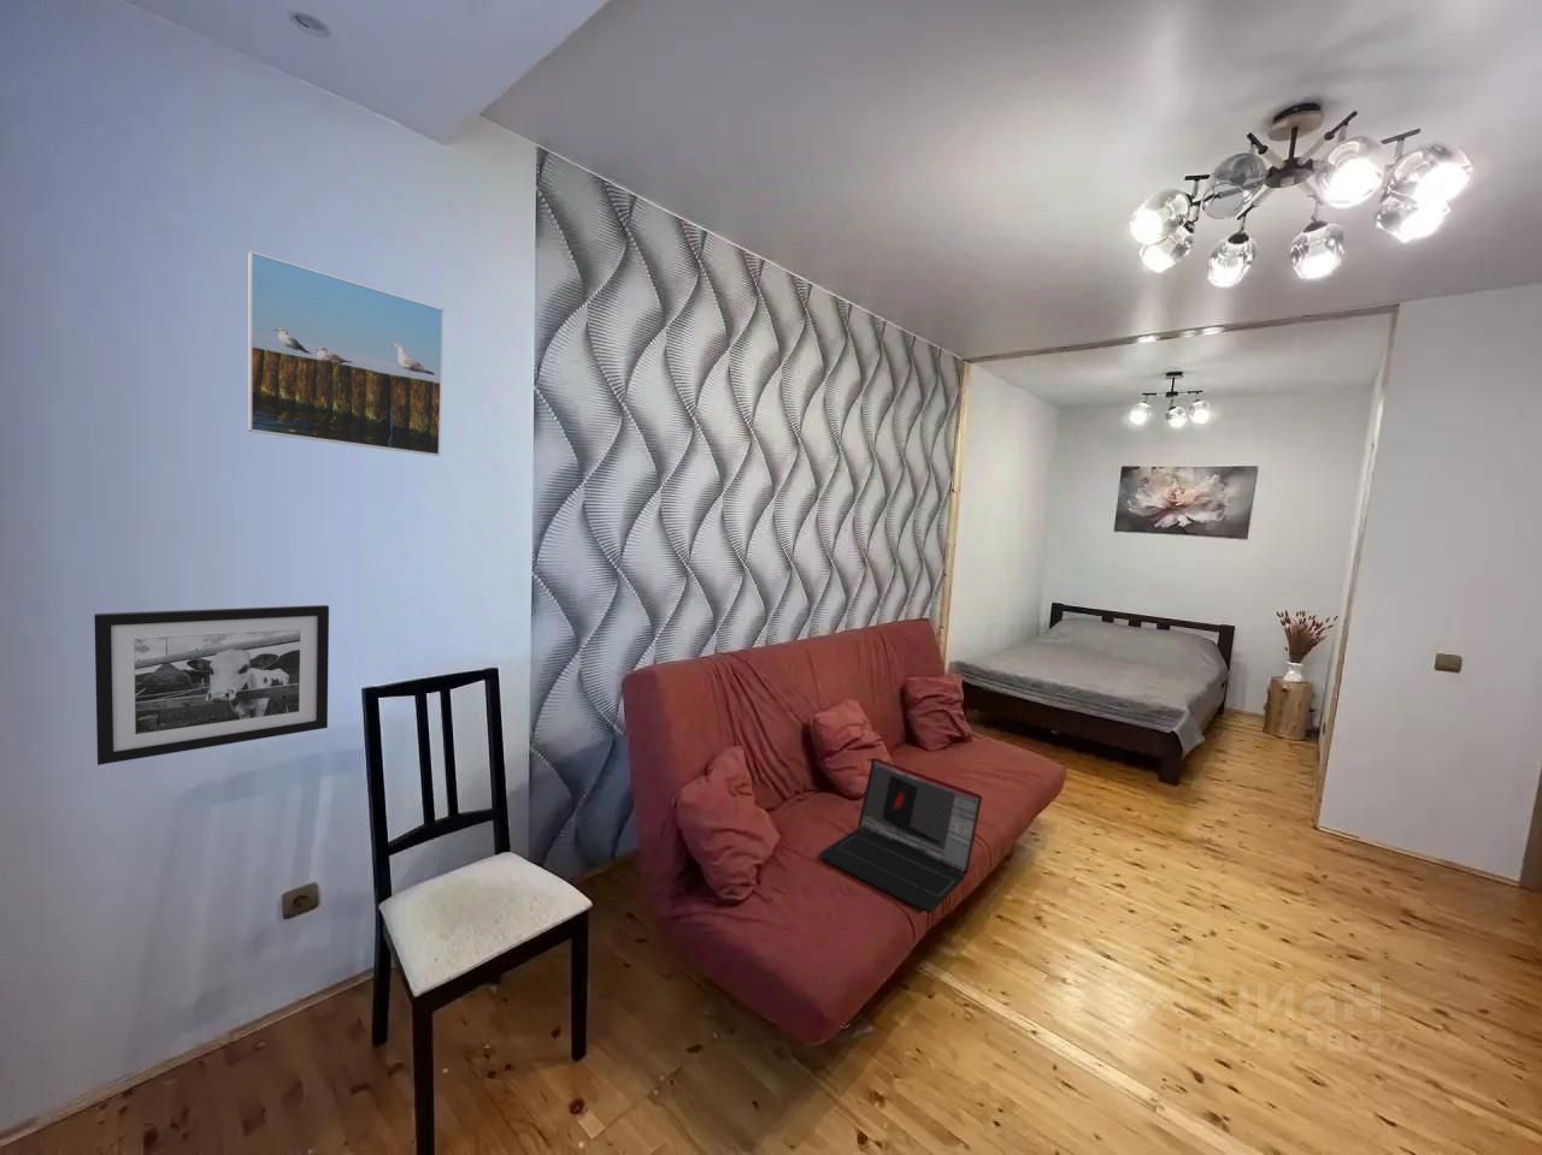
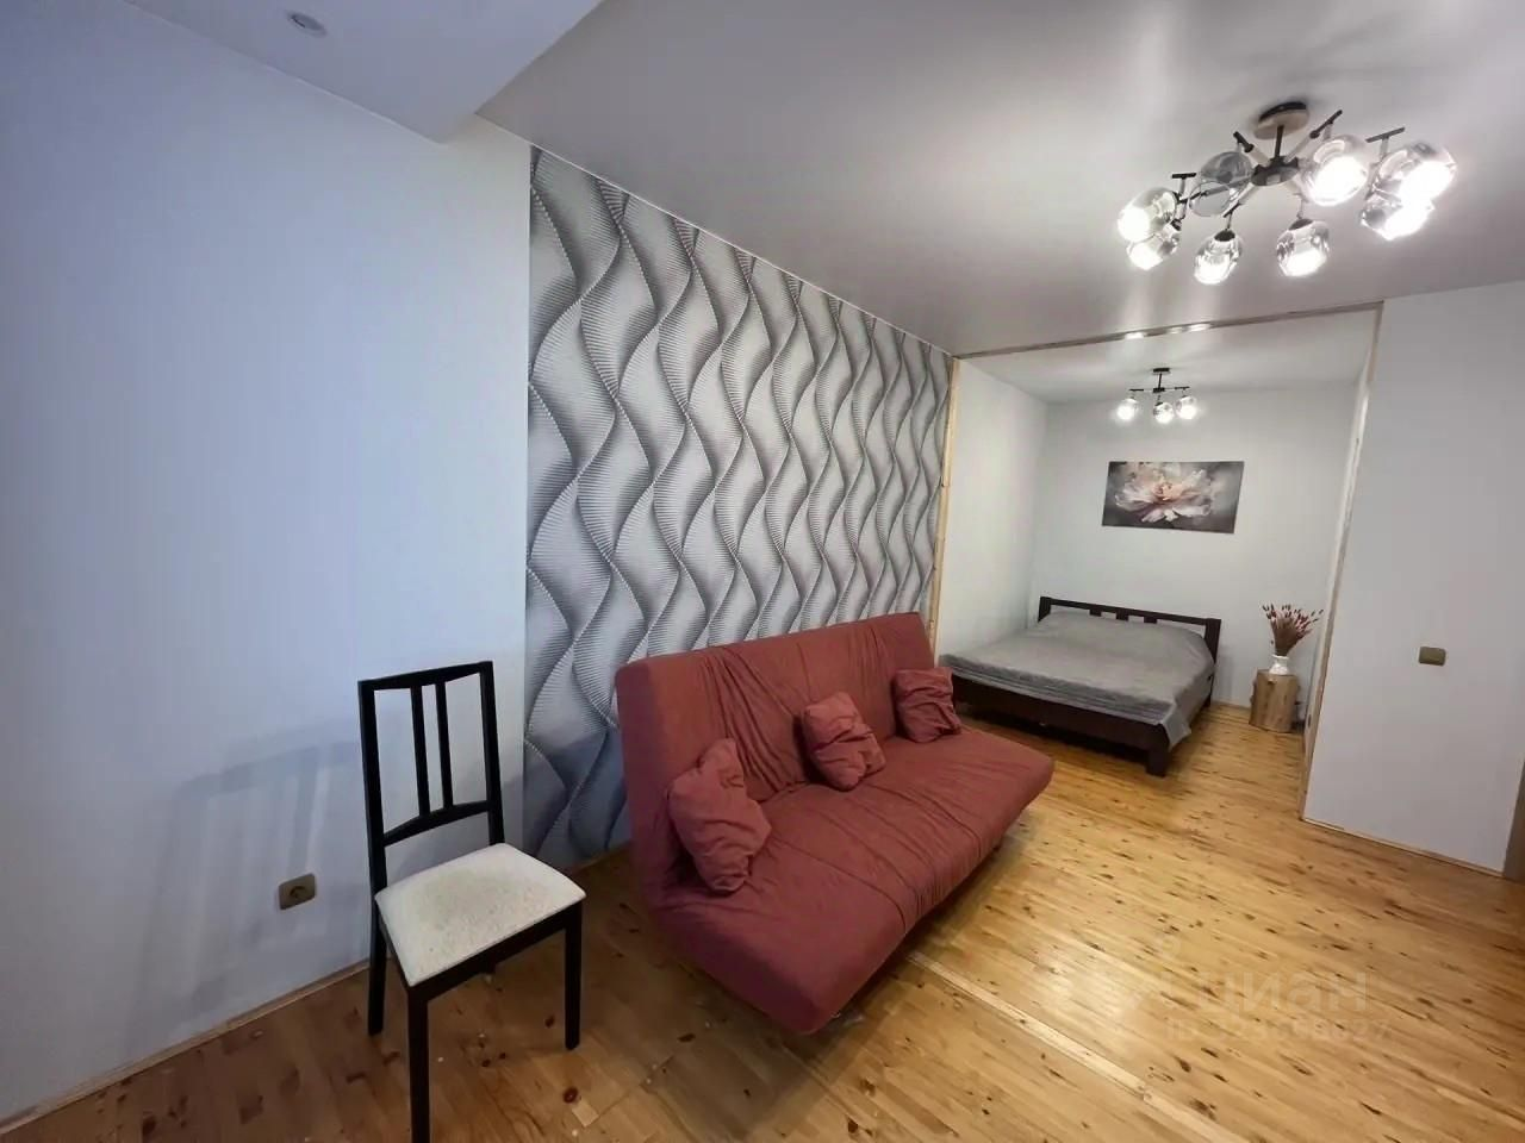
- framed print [246,249,444,457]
- picture frame [92,604,330,767]
- laptop [818,757,983,915]
